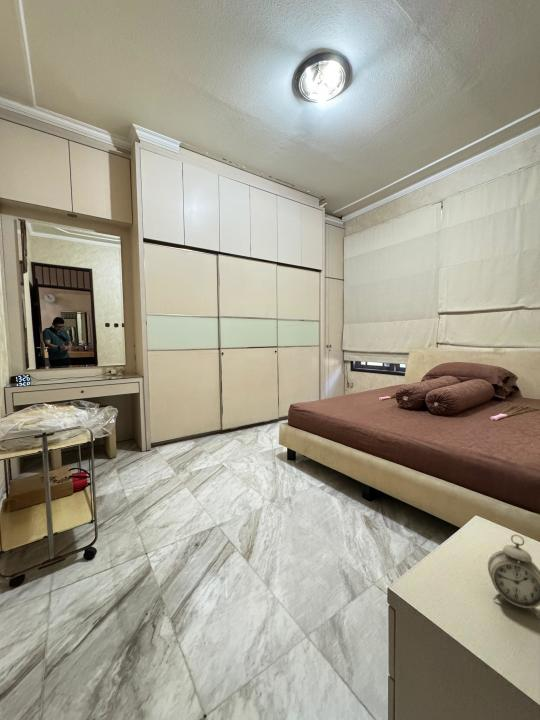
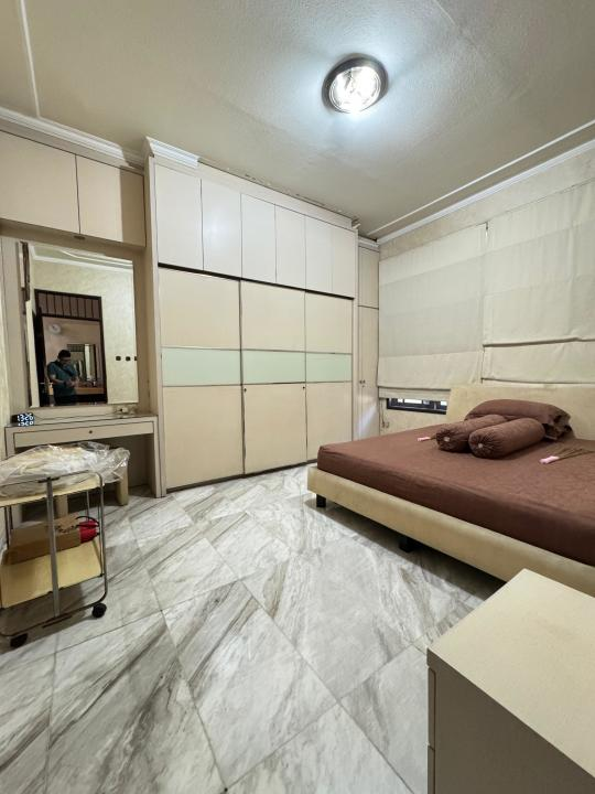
- alarm clock [487,534,540,620]
